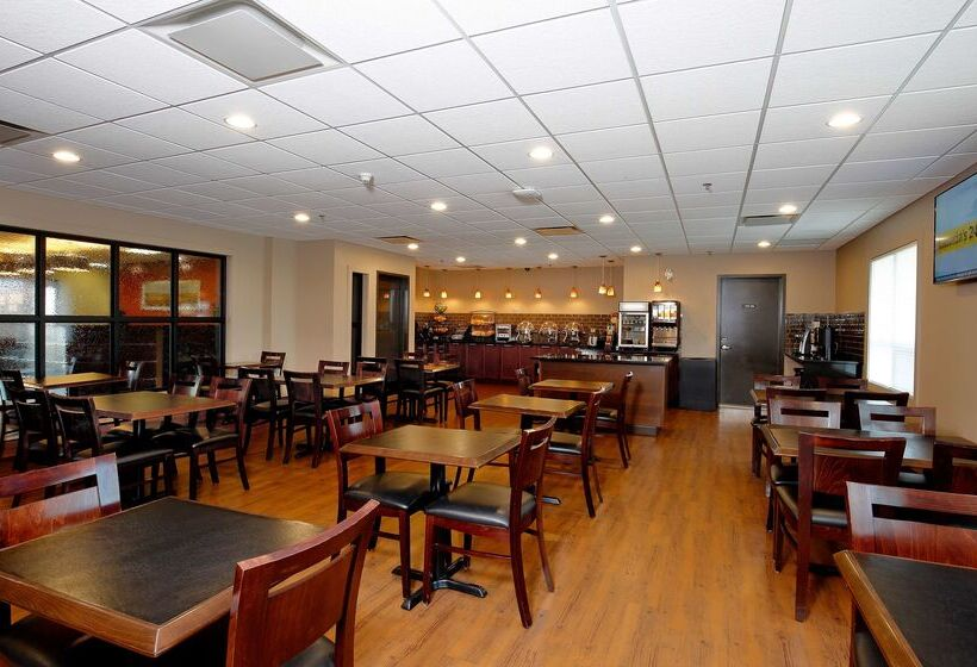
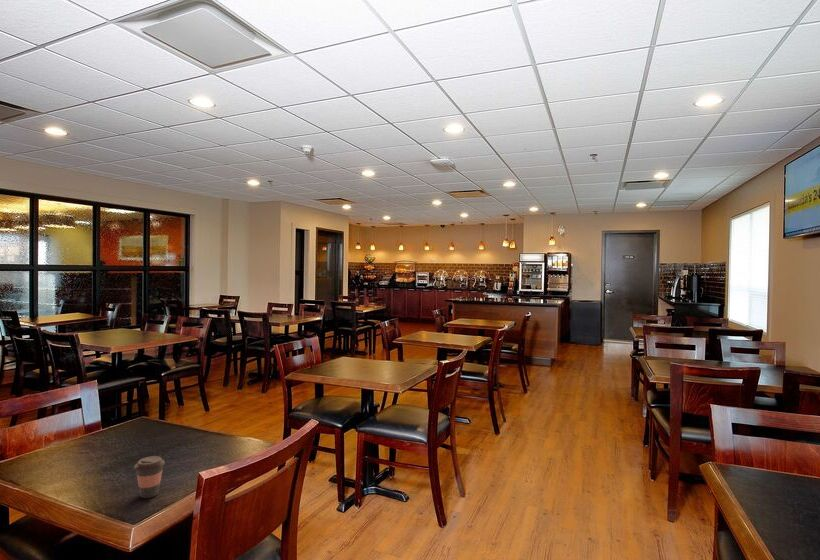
+ coffee cup [133,455,166,499]
